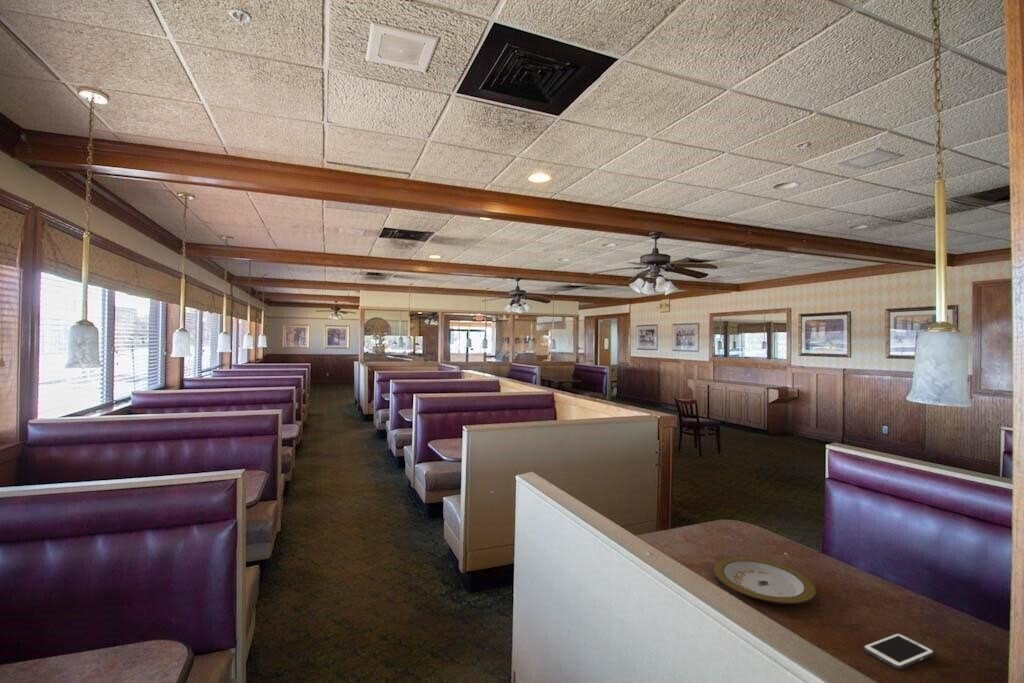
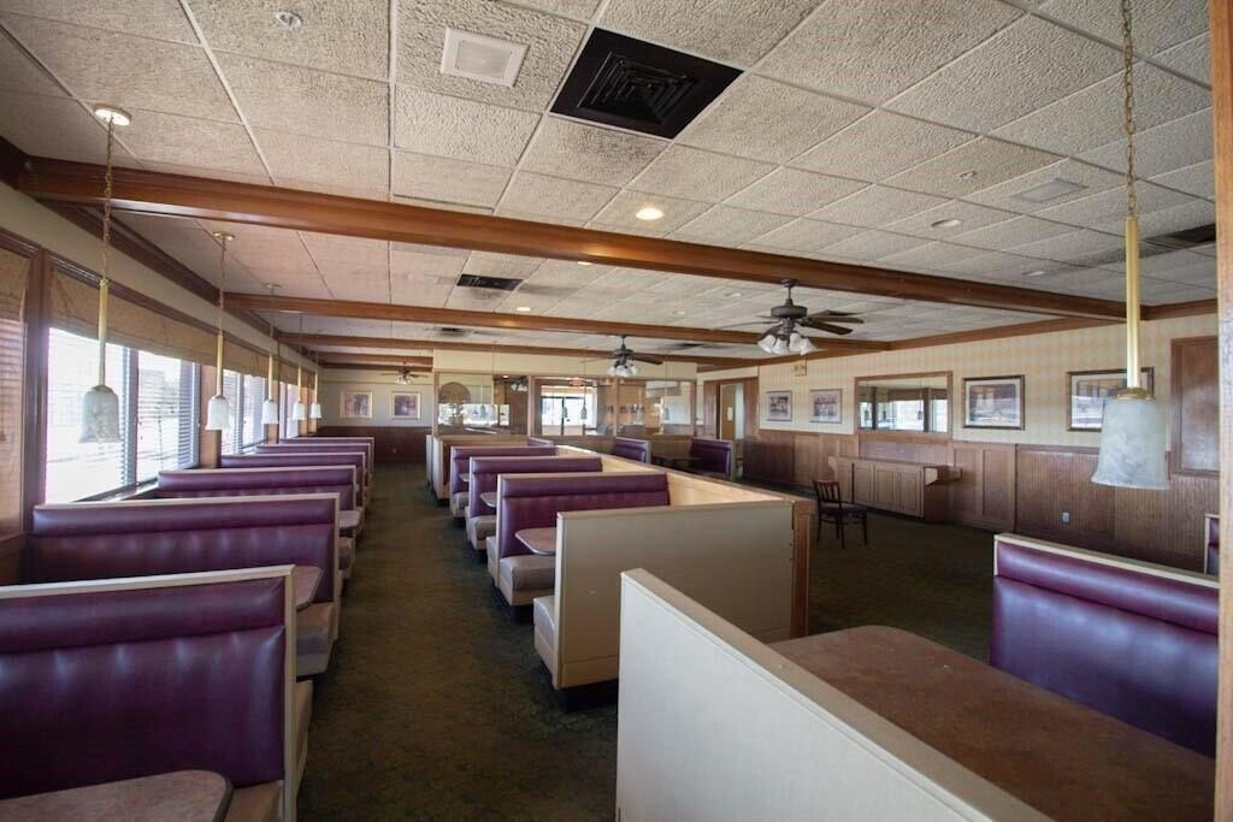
- cell phone [862,632,935,670]
- plate [713,556,817,605]
